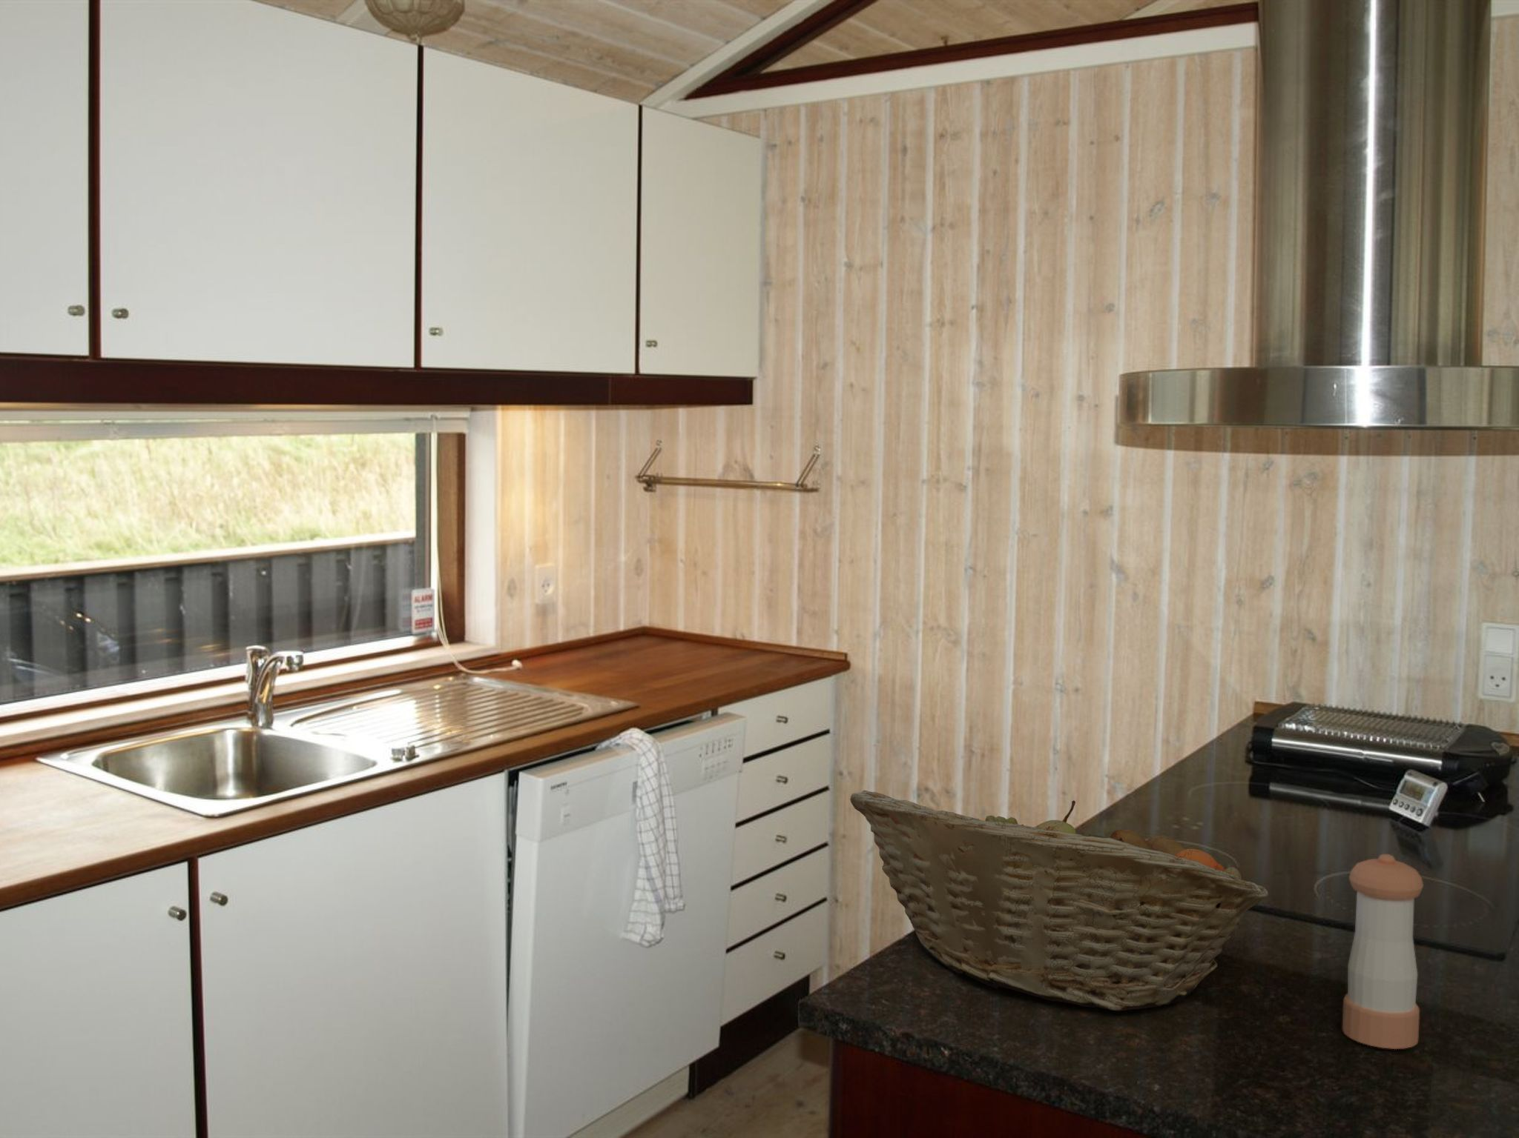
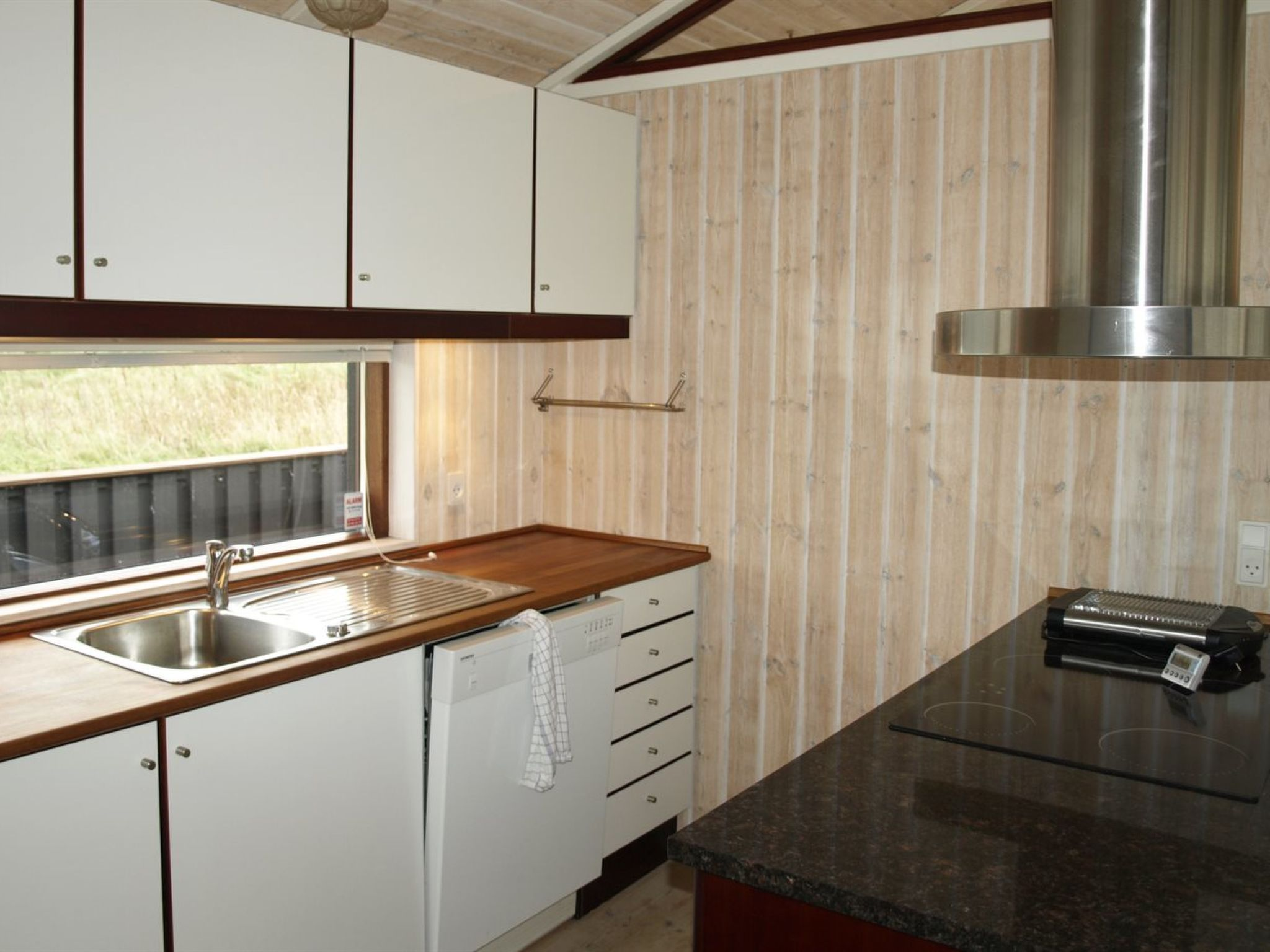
- fruit basket [849,790,1270,1011]
- pepper shaker [1342,854,1425,1050]
